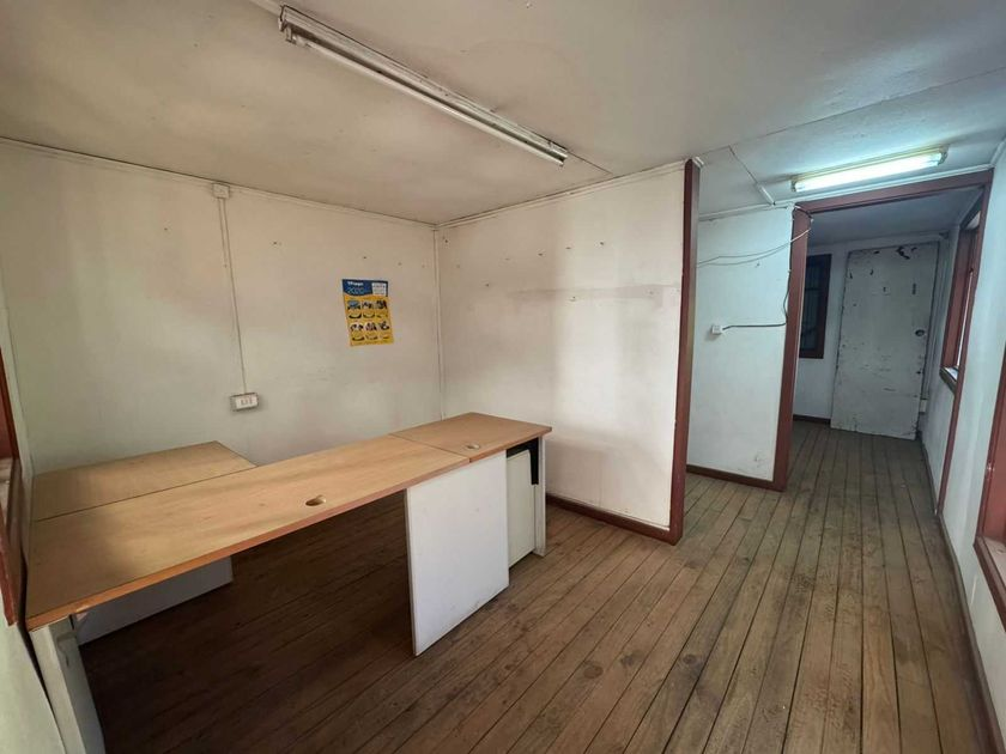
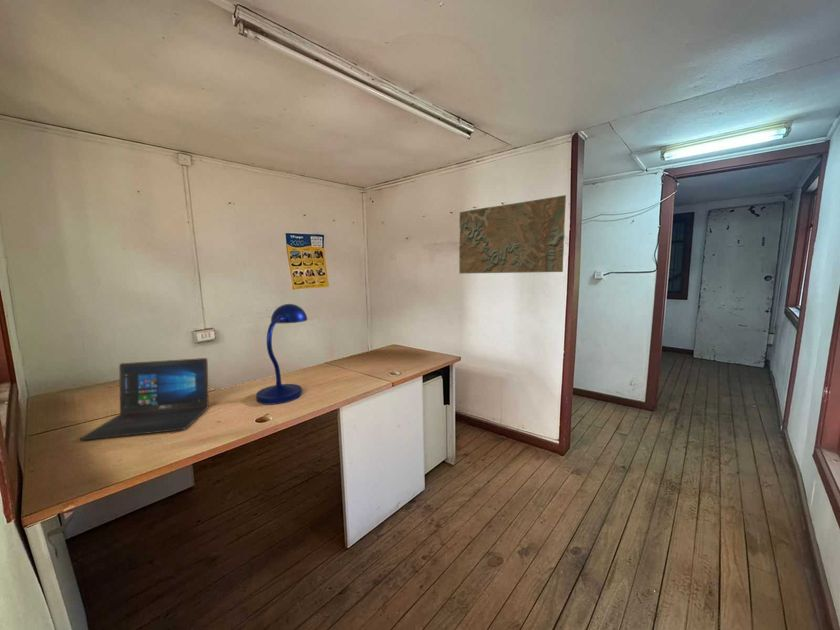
+ desk lamp [255,303,308,406]
+ map [458,194,567,275]
+ laptop [79,357,210,441]
